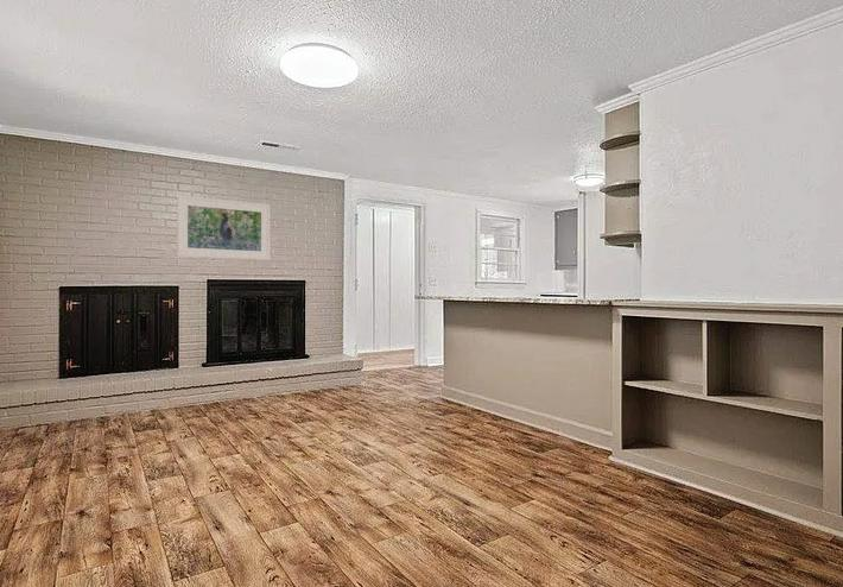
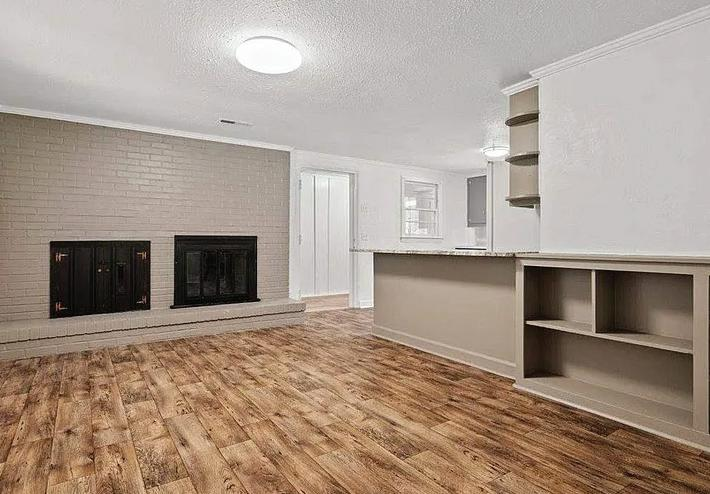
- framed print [176,194,271,261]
